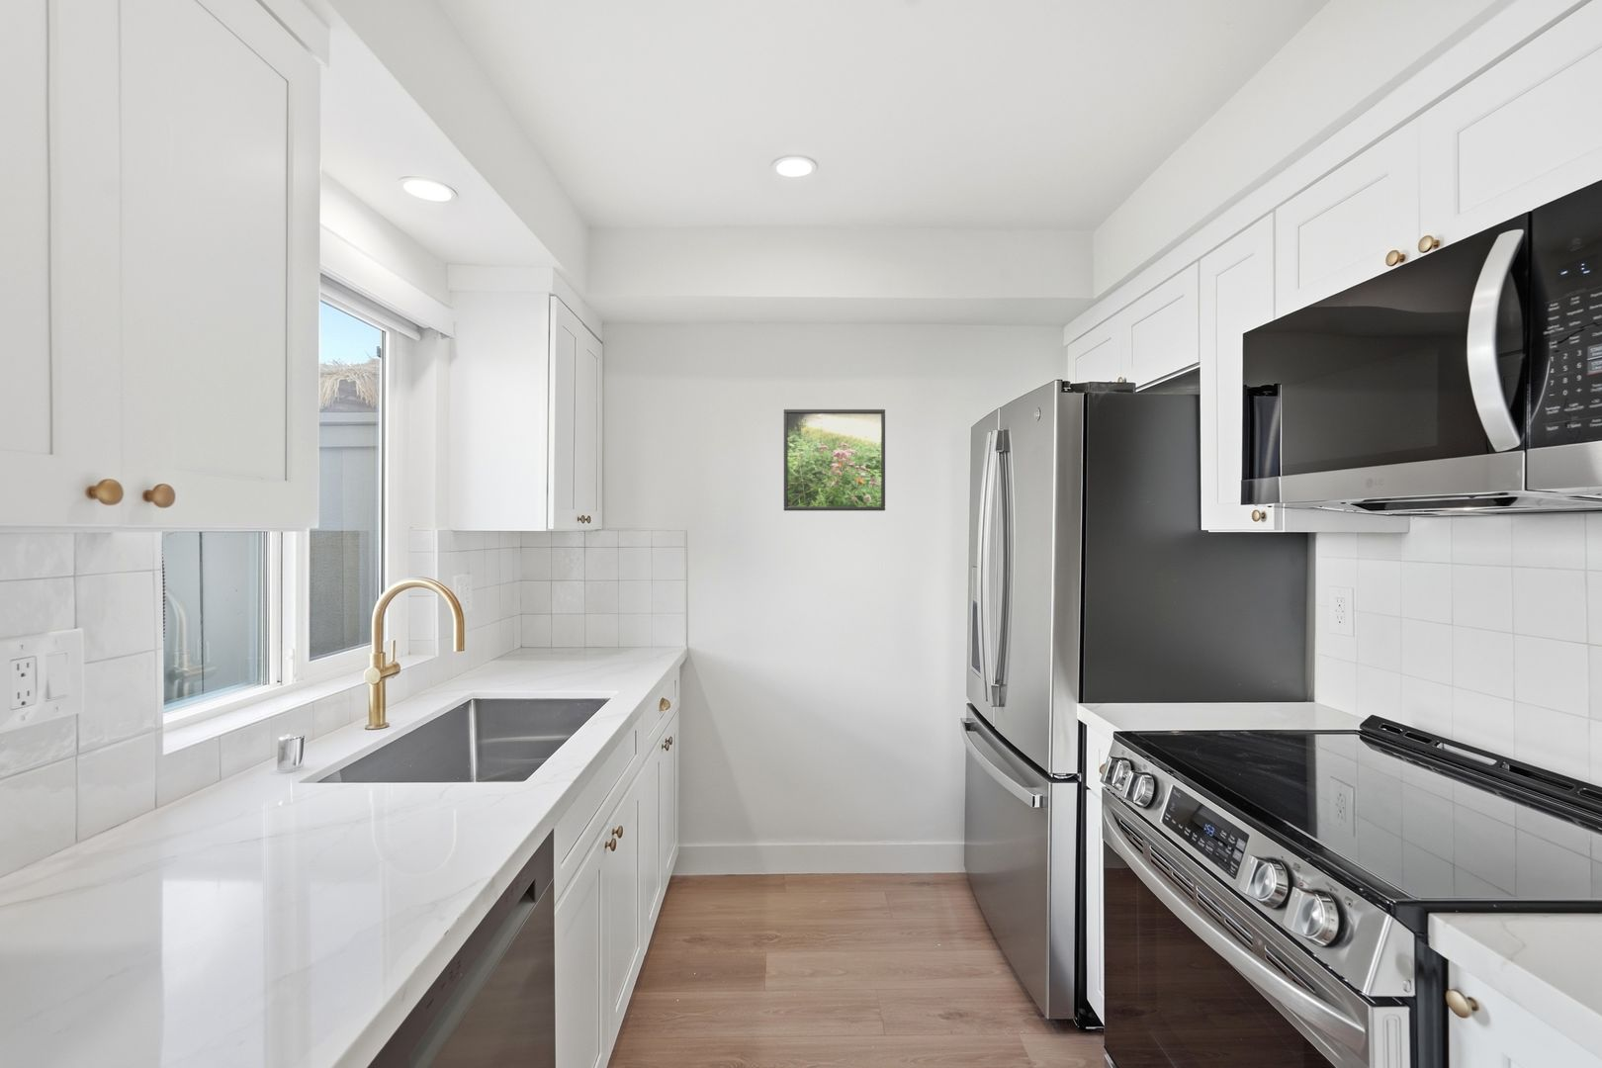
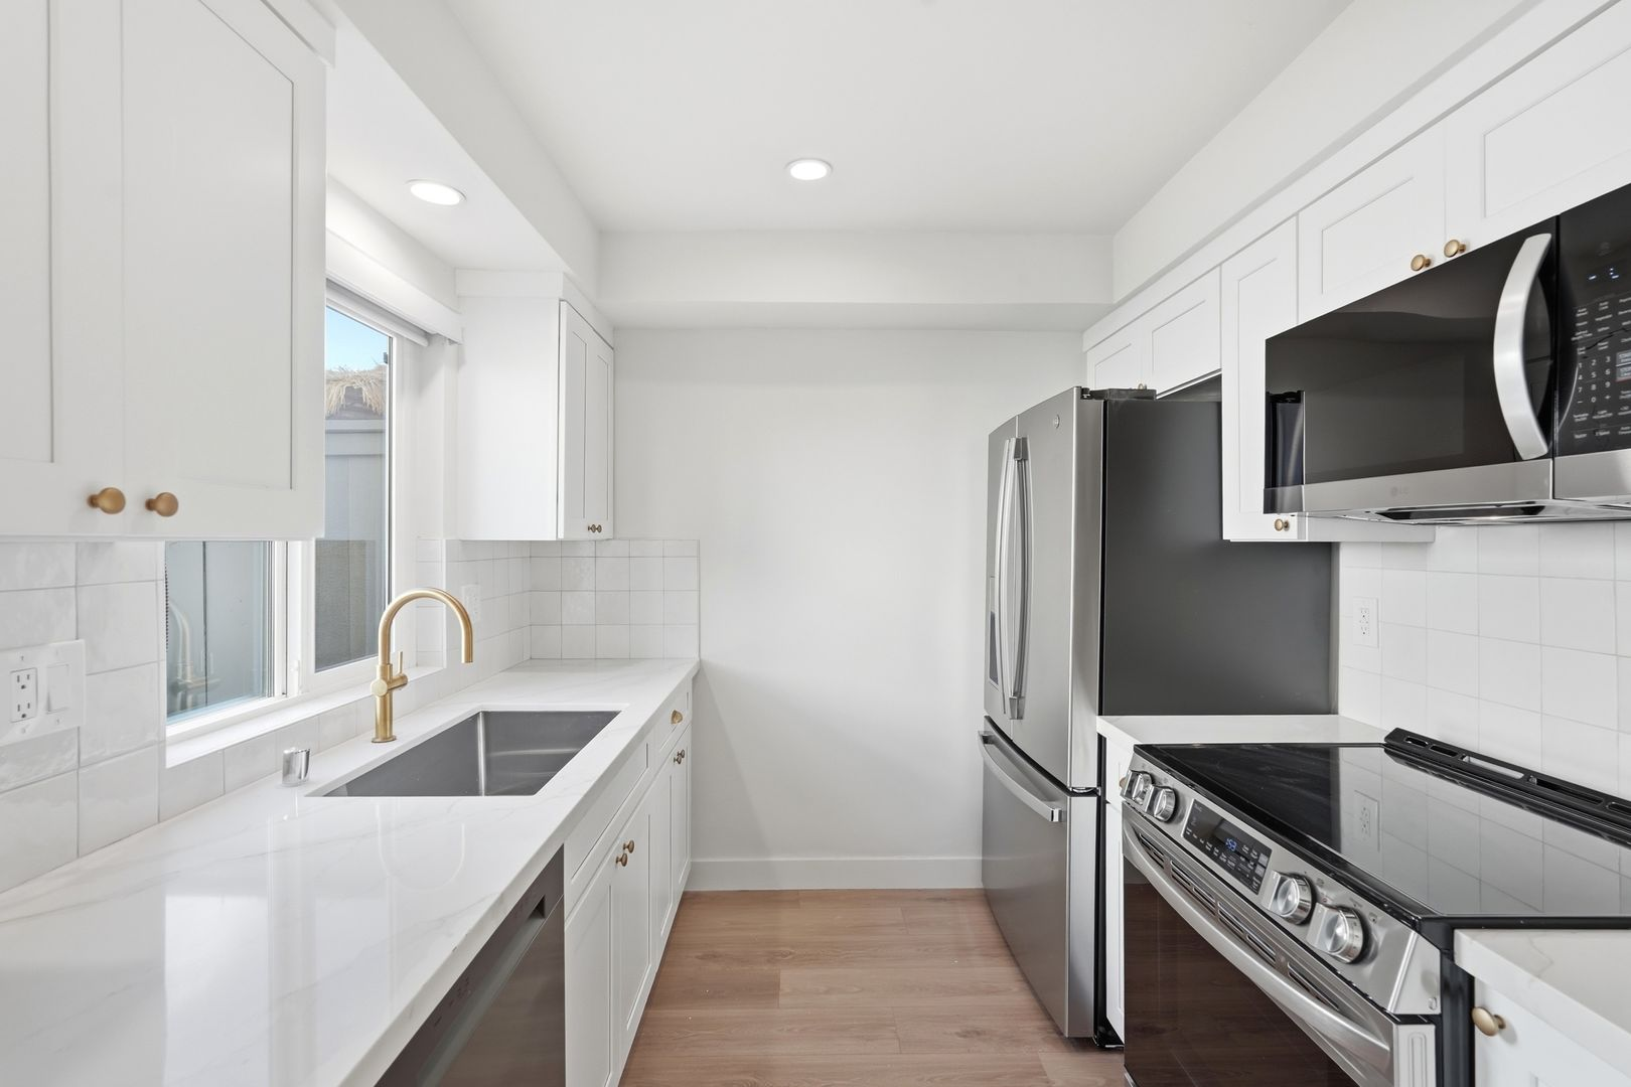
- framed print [783,409,886,511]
